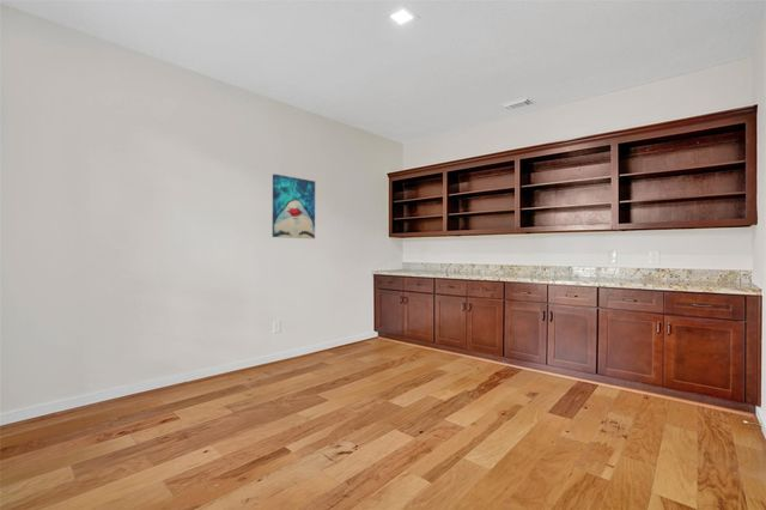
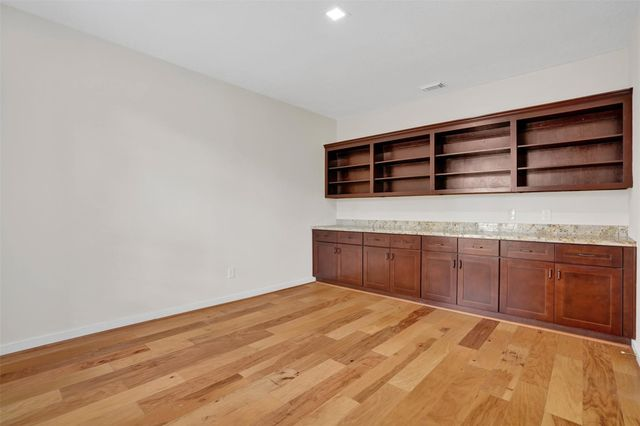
- wall art [272,172,316,239]
